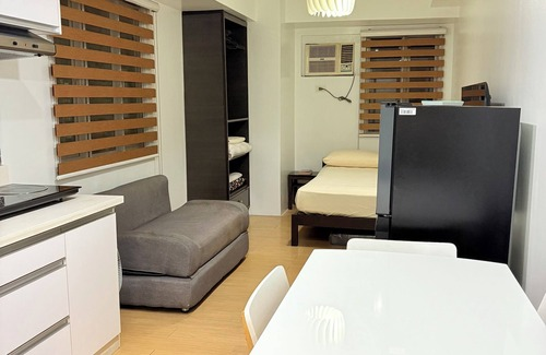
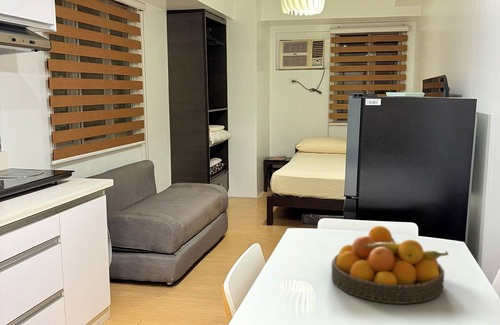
+ fruit bowl [330,225,449,305]
